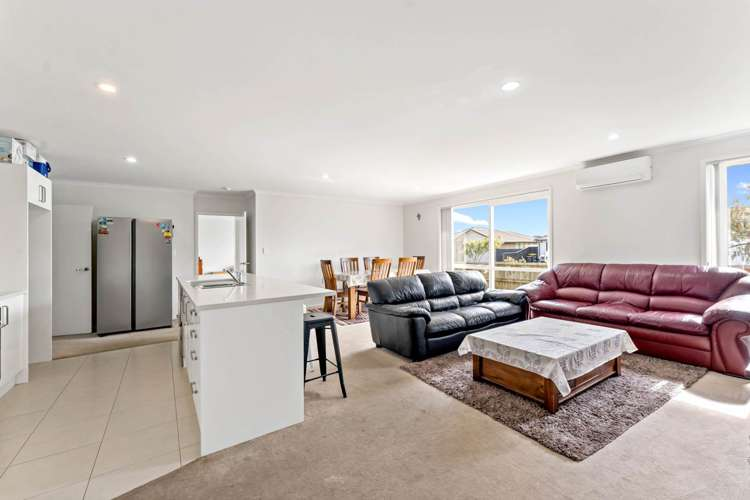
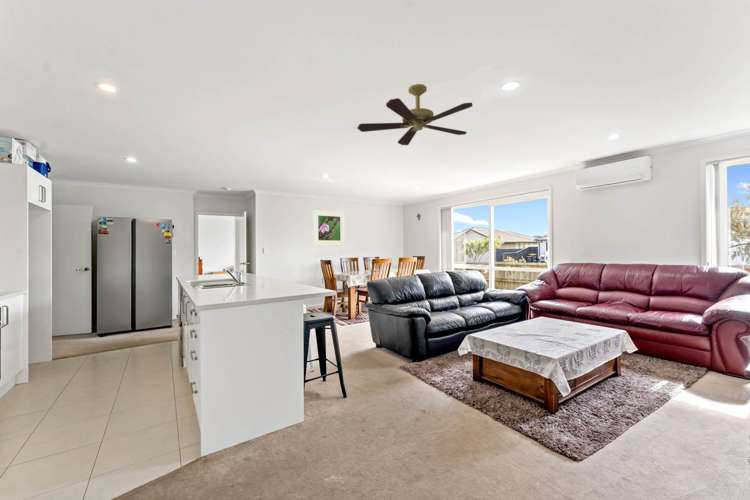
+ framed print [312,209,346,247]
+ ceiling fan [356,83,474,146]
